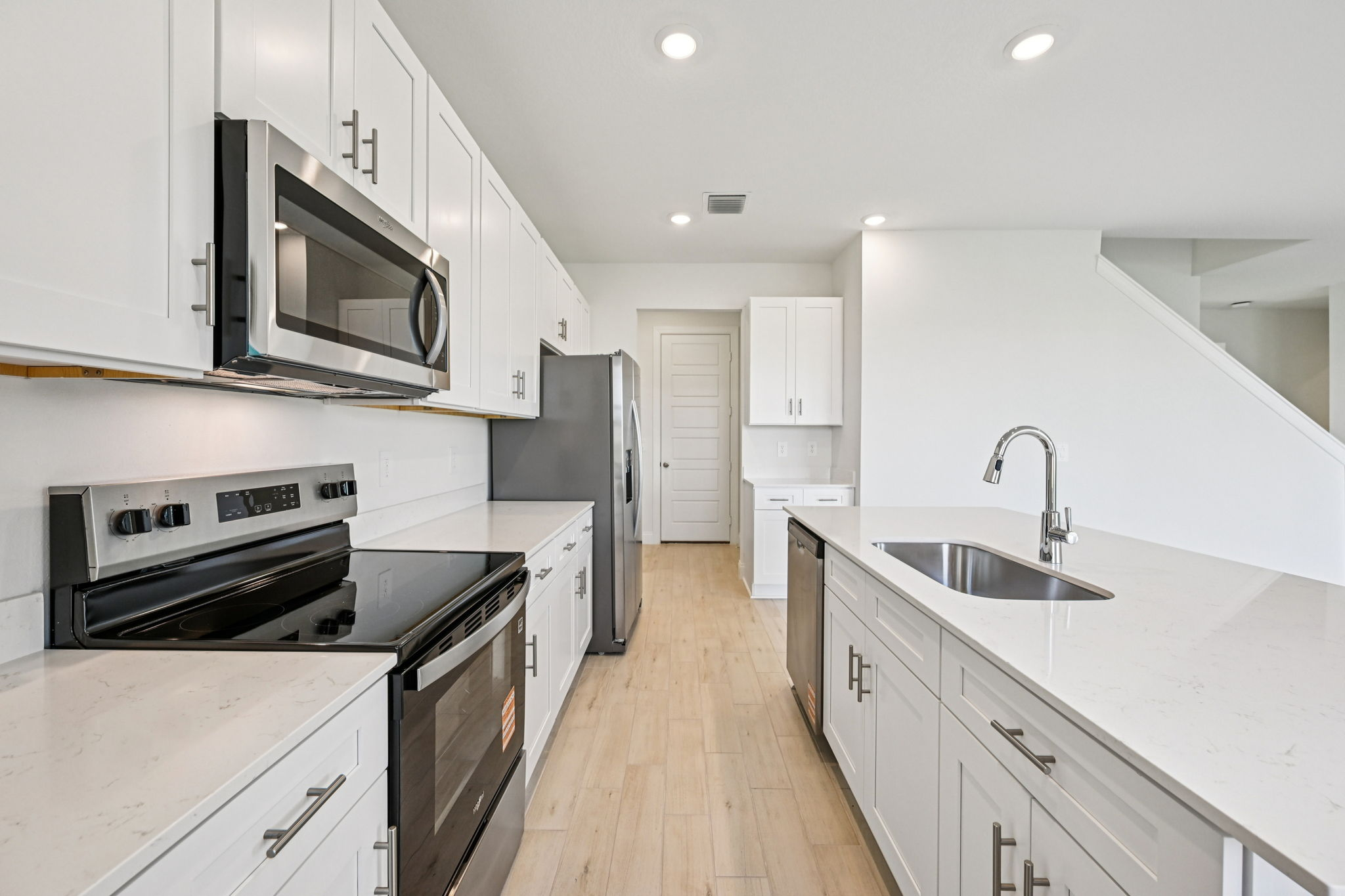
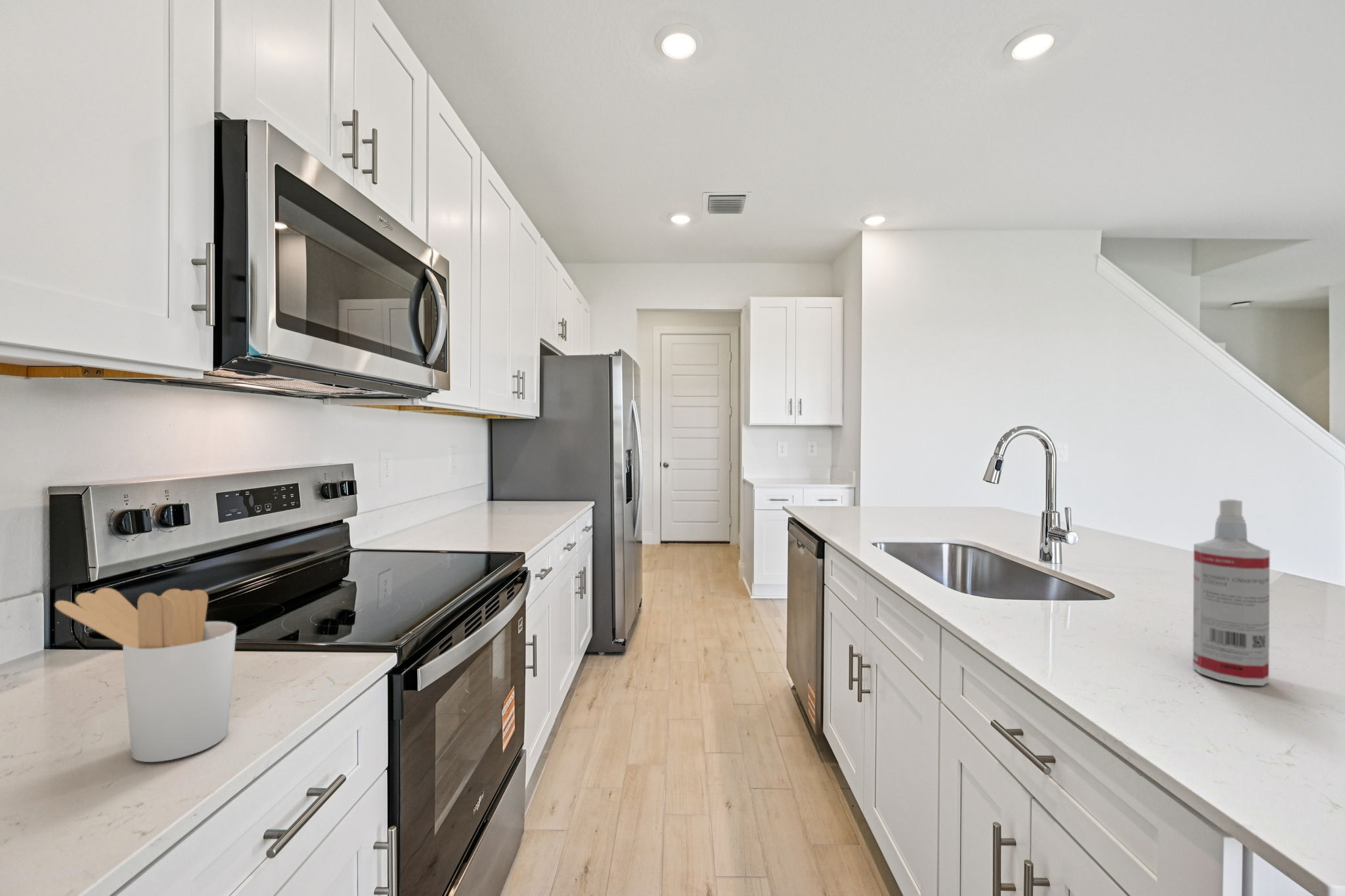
+ utensil holder [54,587,237,763]
+ spray bottle [1192,498,1271,687]
